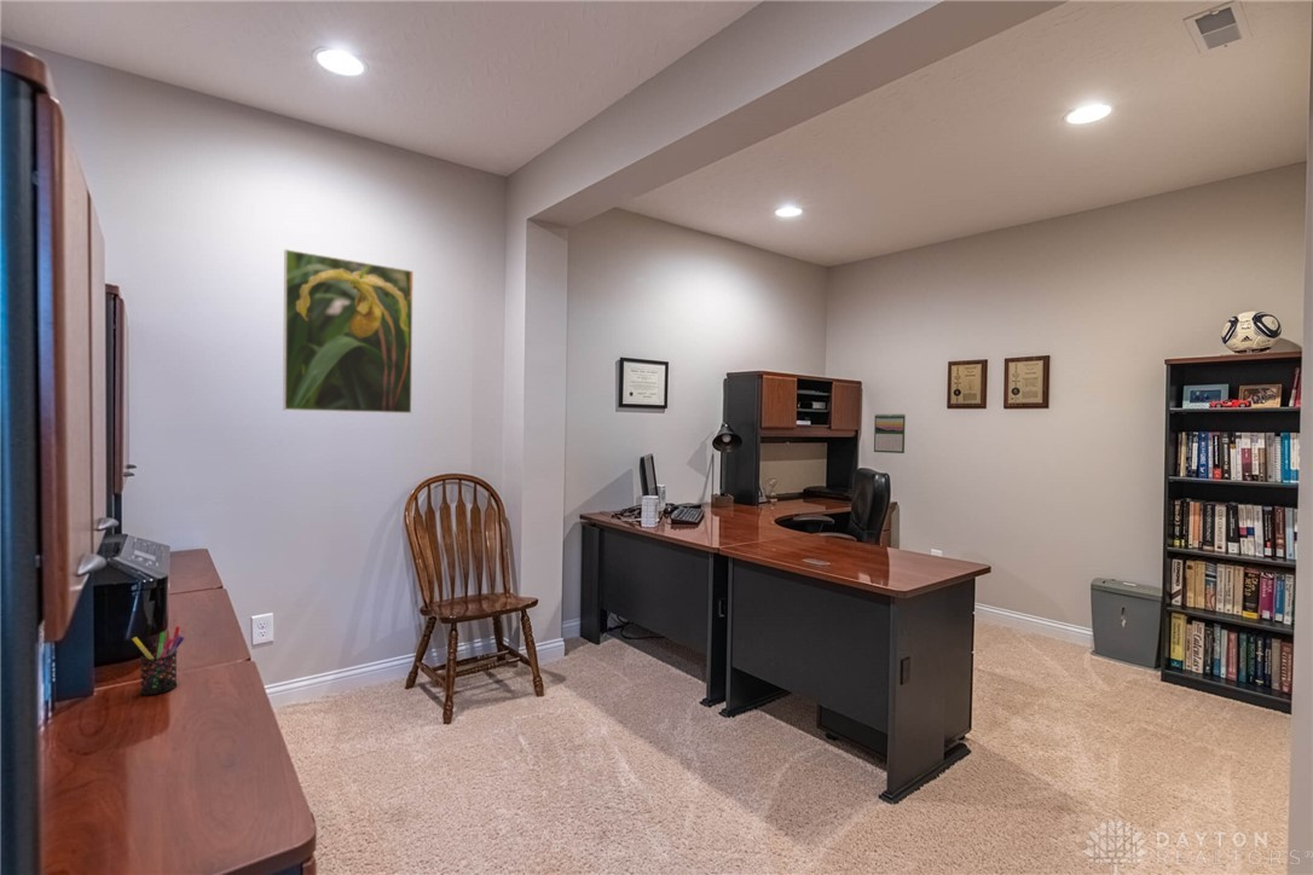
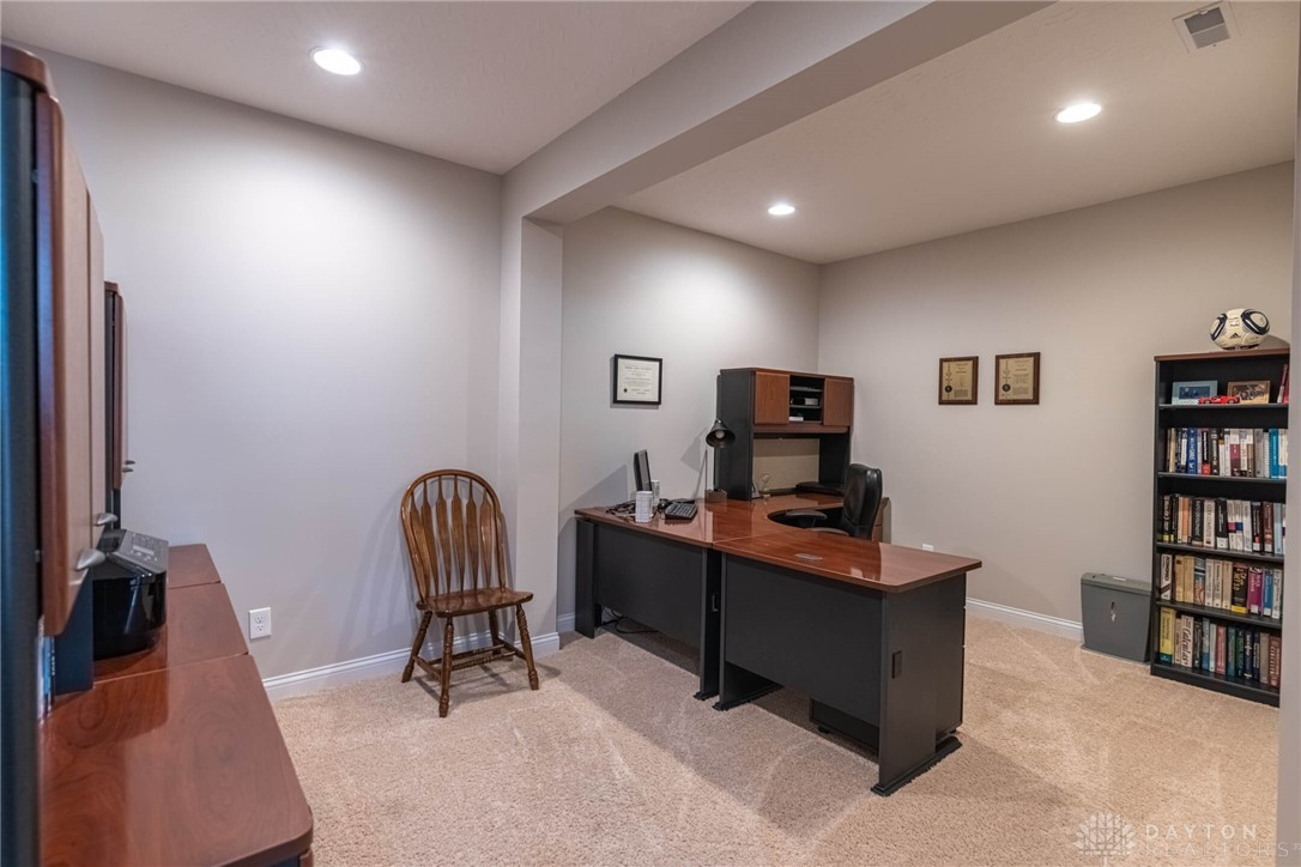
- calendar [873,412,907,454]
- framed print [282,248,415,415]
- pen holder [132,625,185,696]
